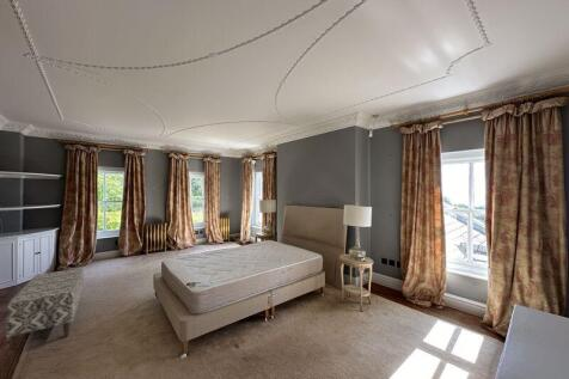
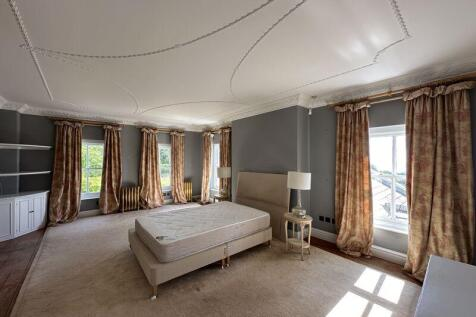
- bench [5,267,85,352]
